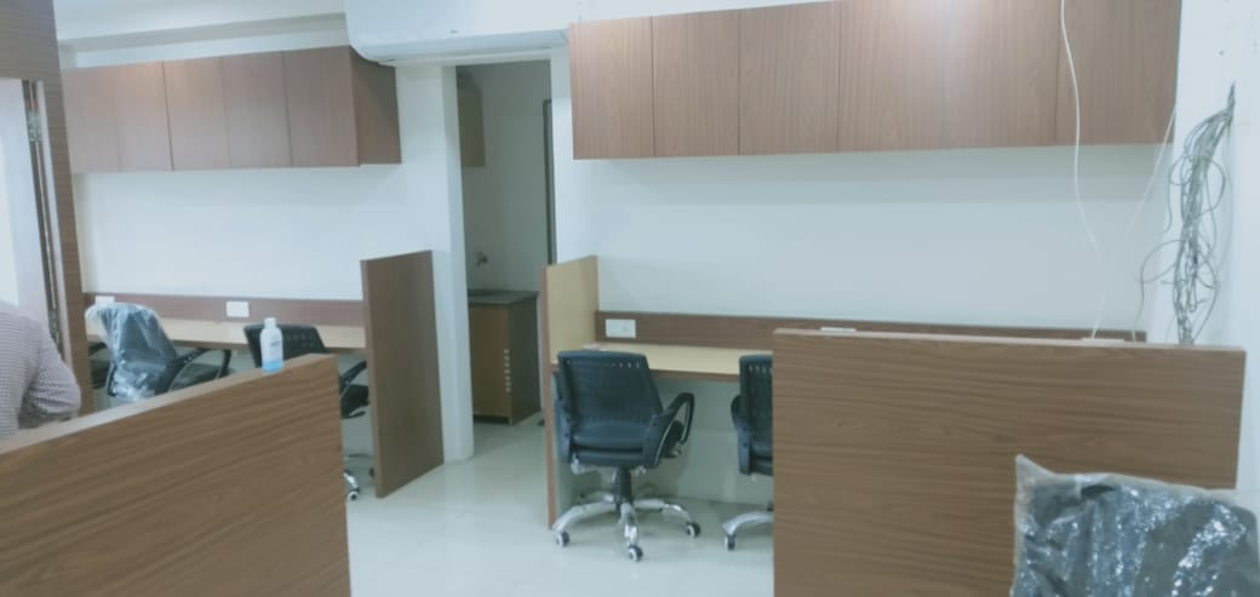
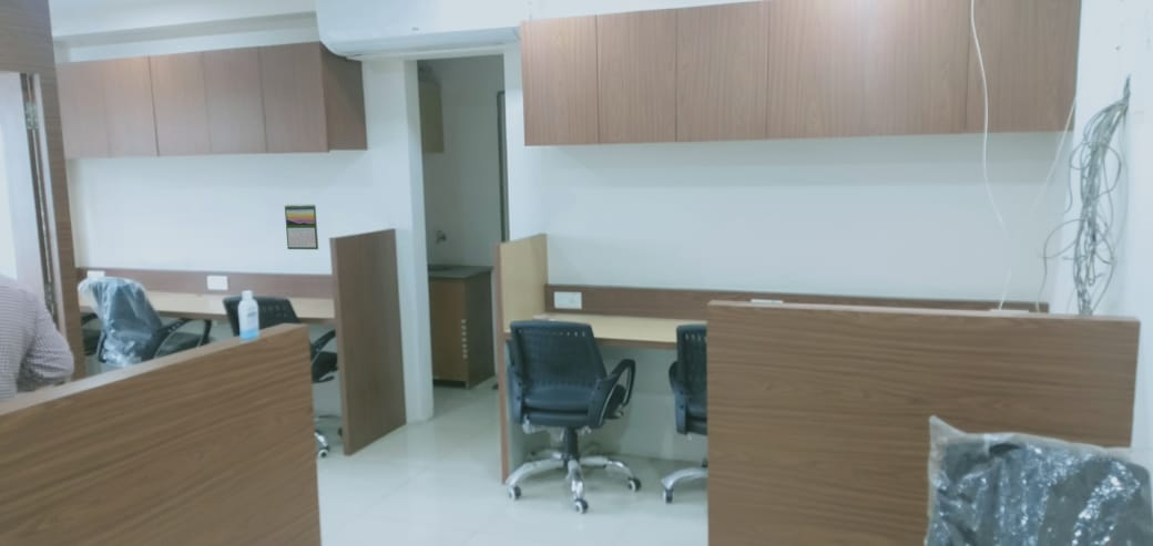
+ calendar [284,203,319,250]
